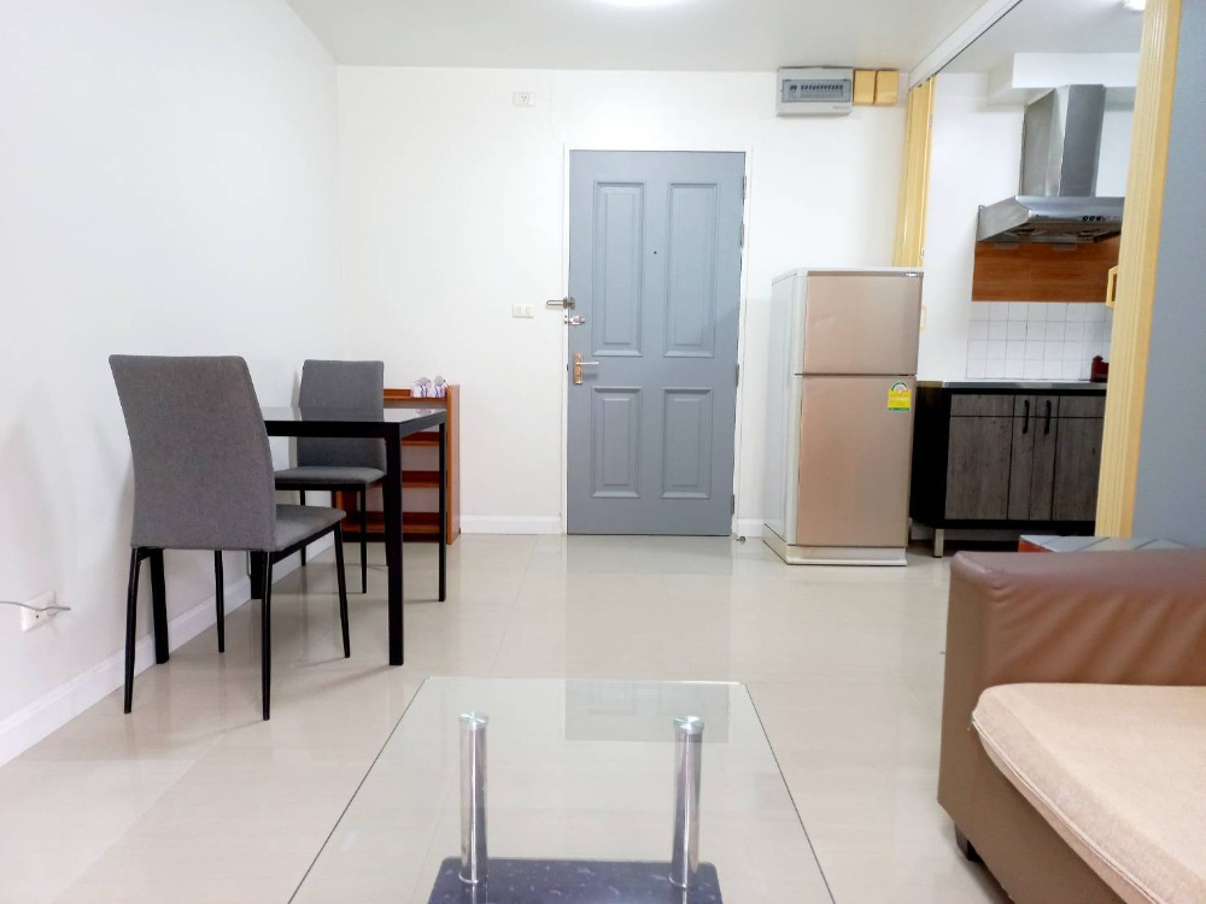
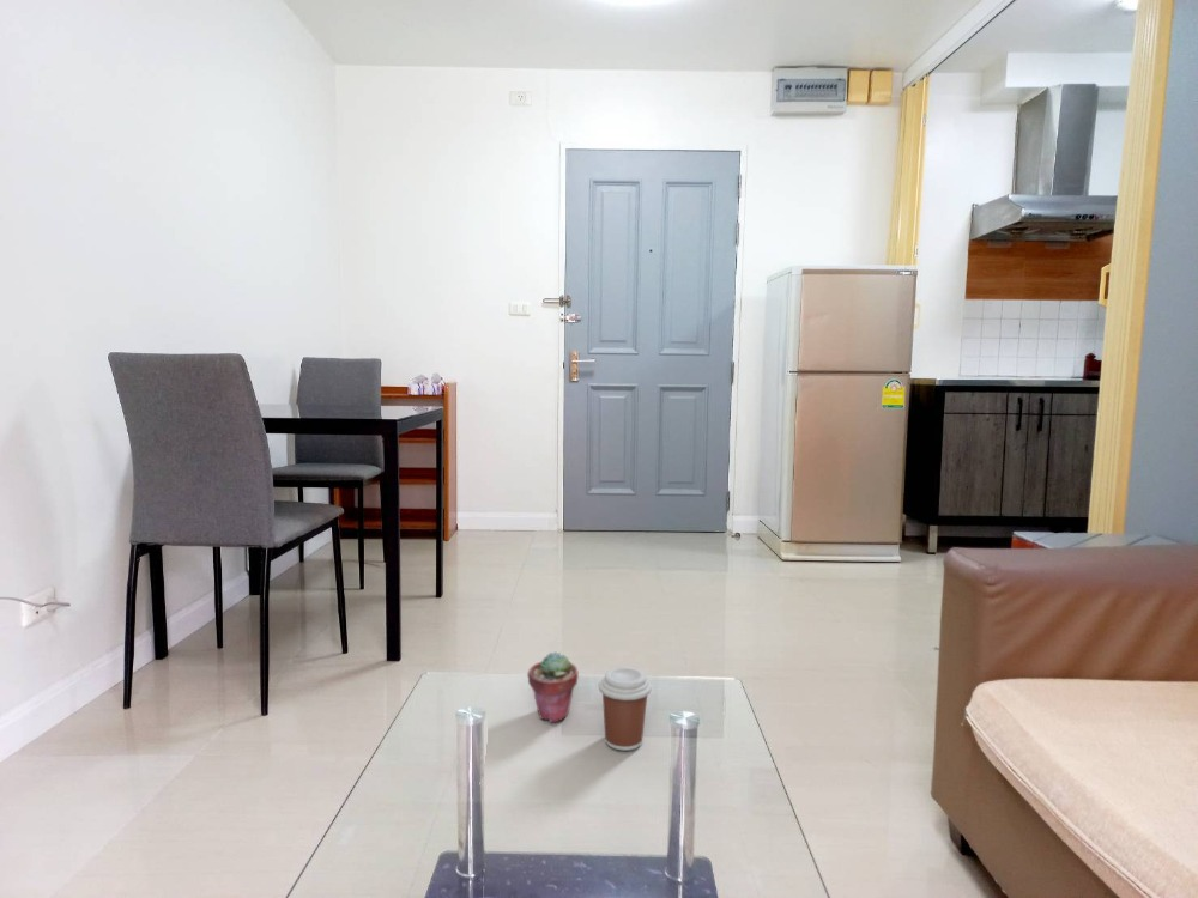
+ potted succulent [526,650,580,723]
+ coffee cup [598,666,653,752]
